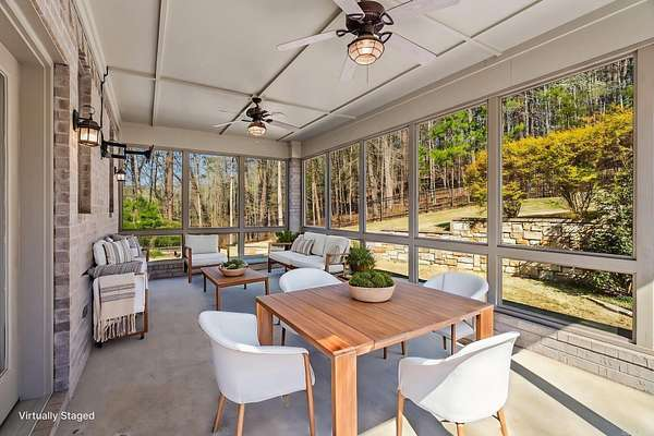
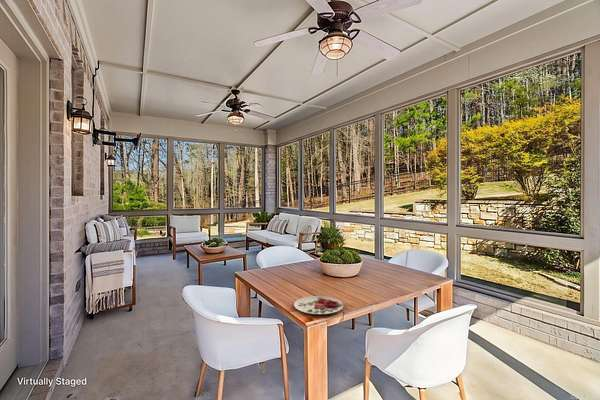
+ plate [293,295,344,315]
